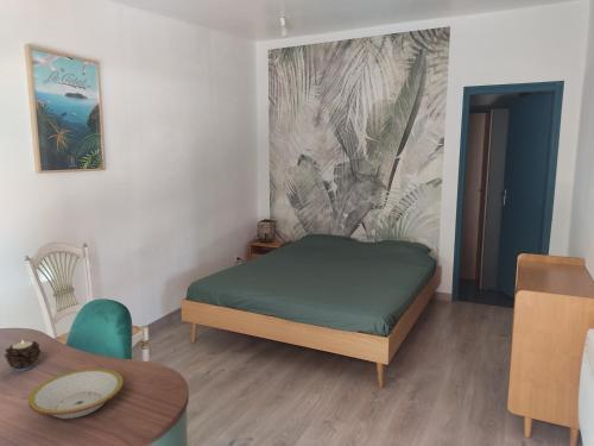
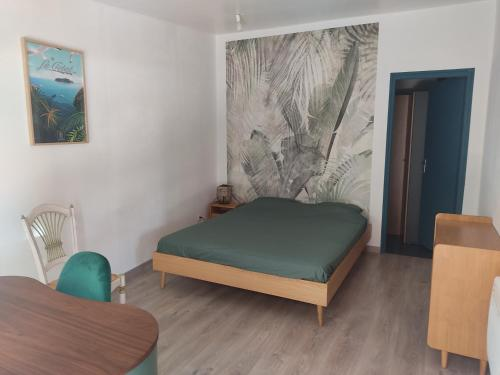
- candle [4,340,43,372]
- bowl [27,368,125,420]
